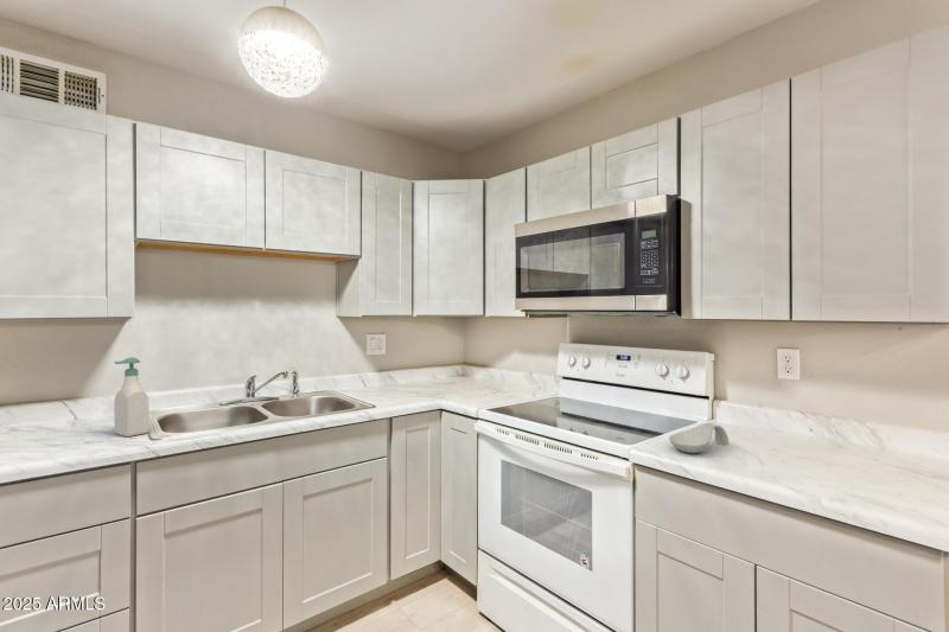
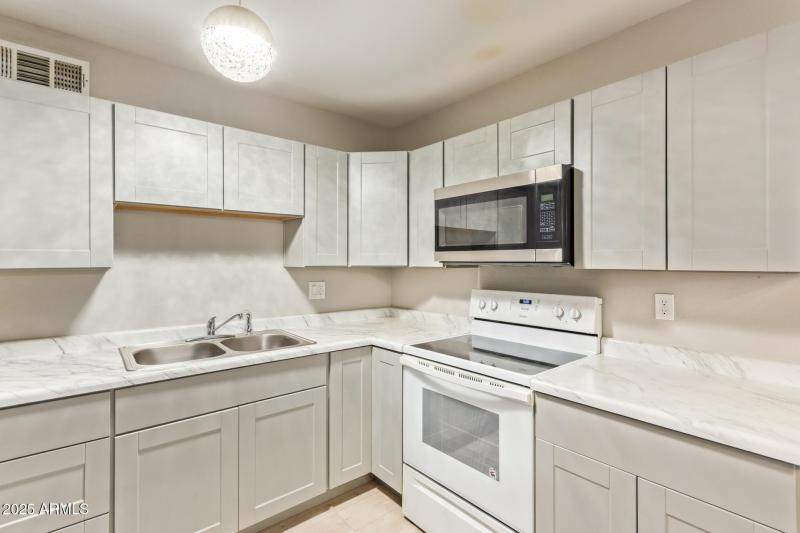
- spoon rest [668,422,730,454]
- soap bottle [113,356,149,438]
